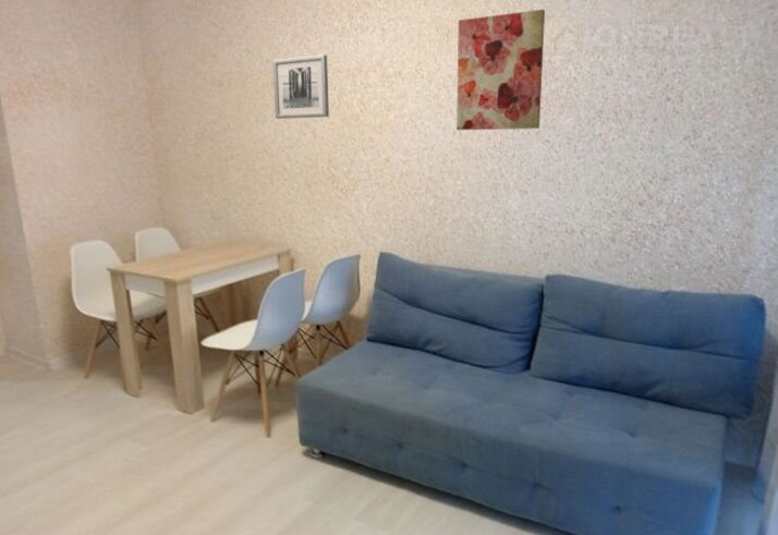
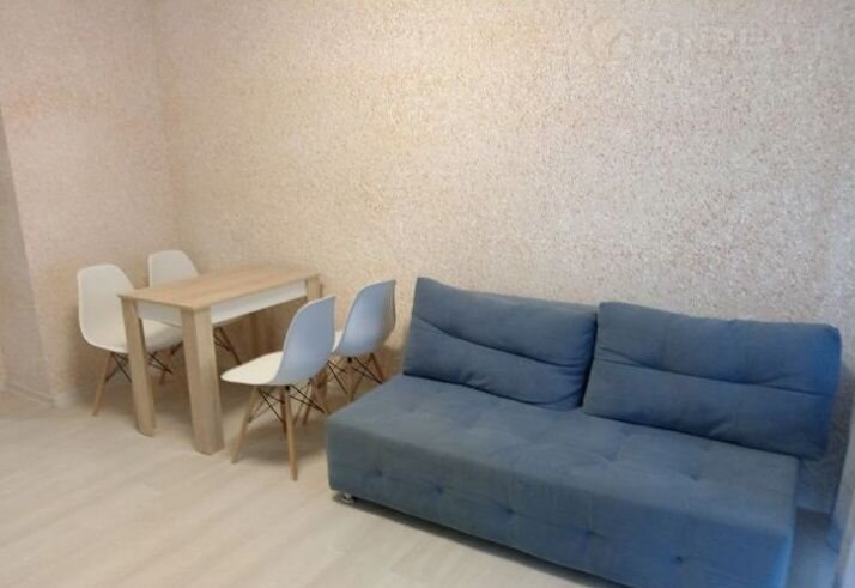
- wall art [455,9,546,131]
- wall art [271,53,330,120]
